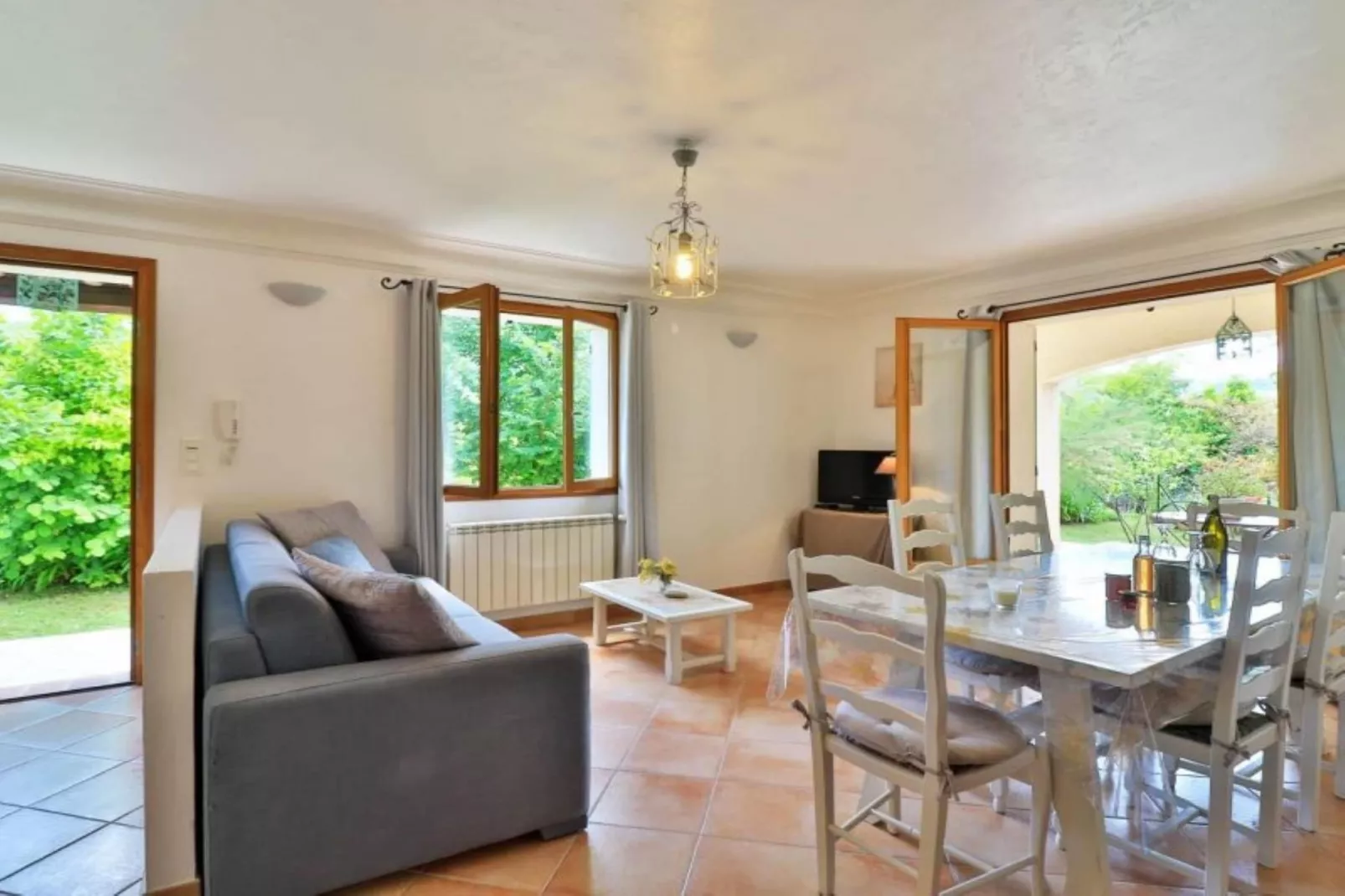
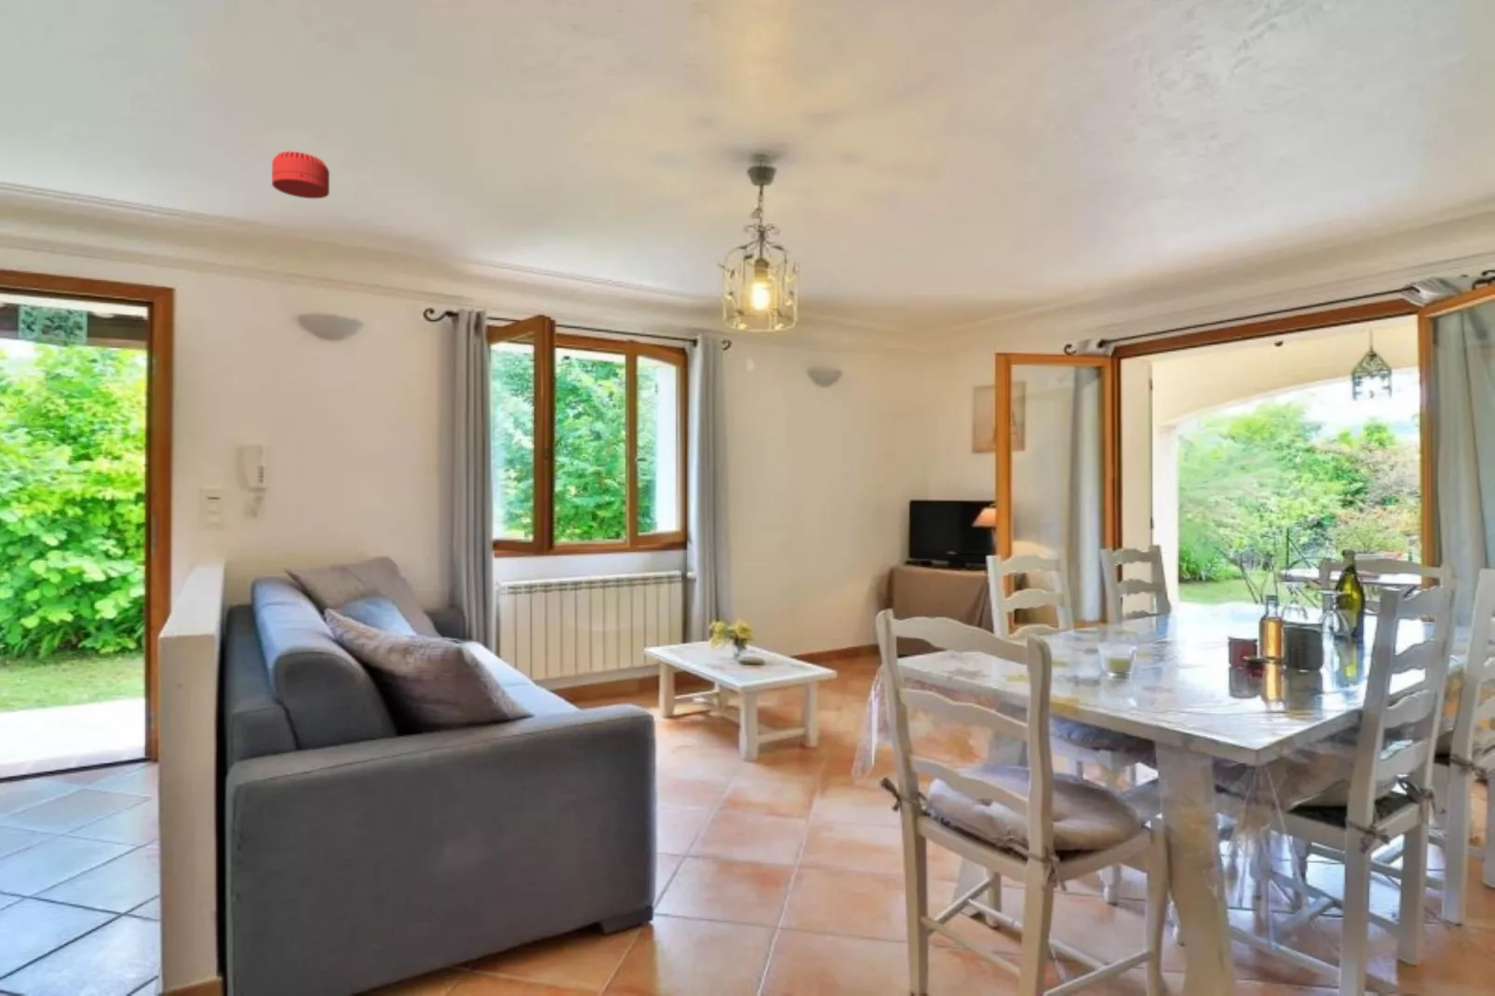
+ smoke detector [271,151,330,199]
